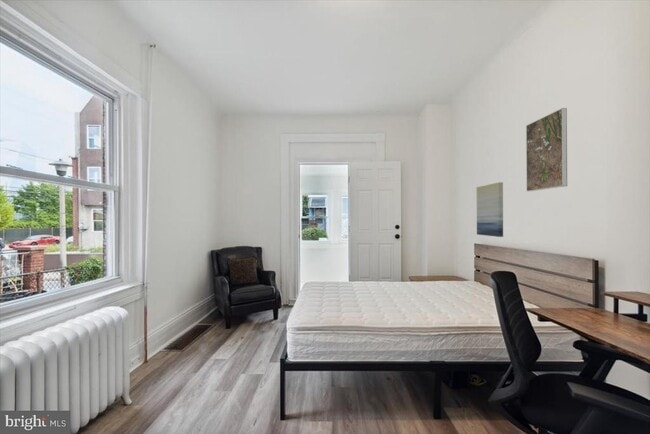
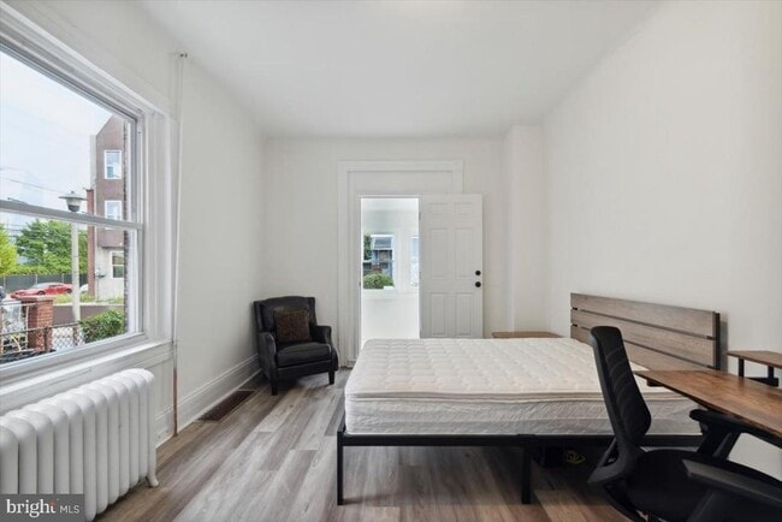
- wall art [476,181,504,238]
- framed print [525,107,568,192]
